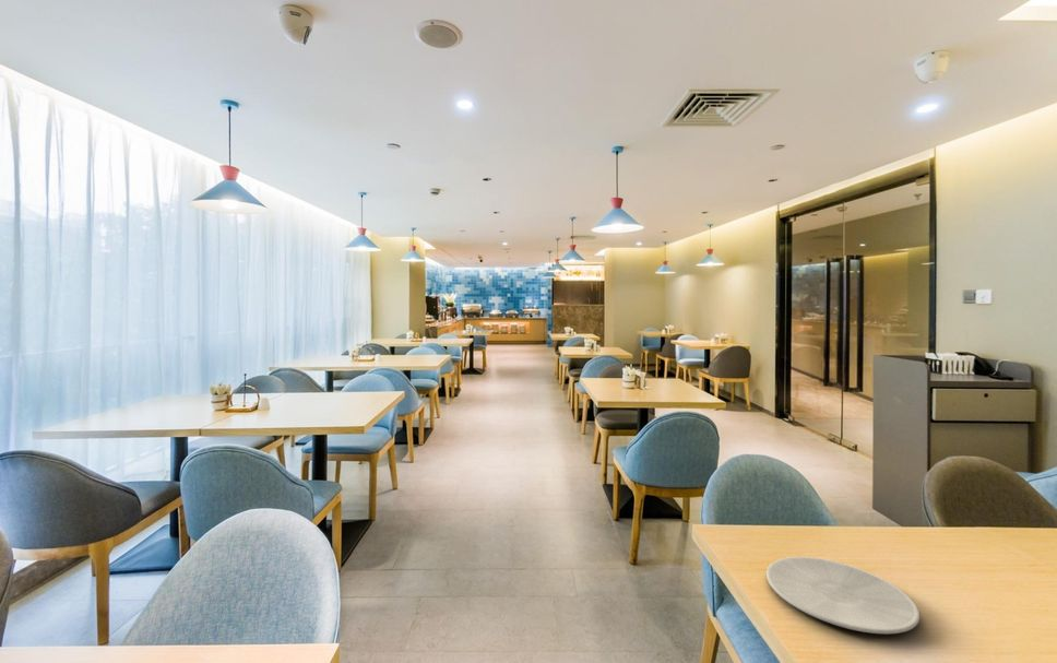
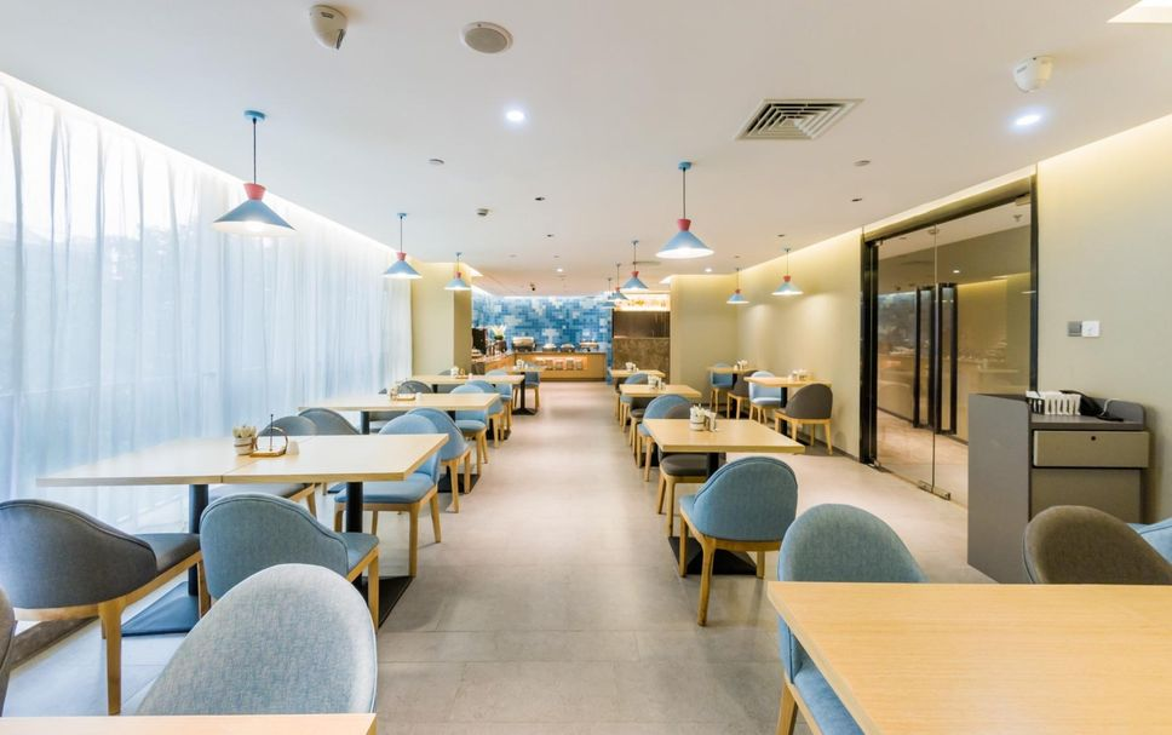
- plate [765,556,921,635]
